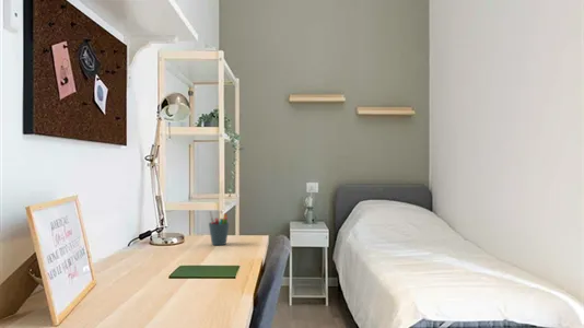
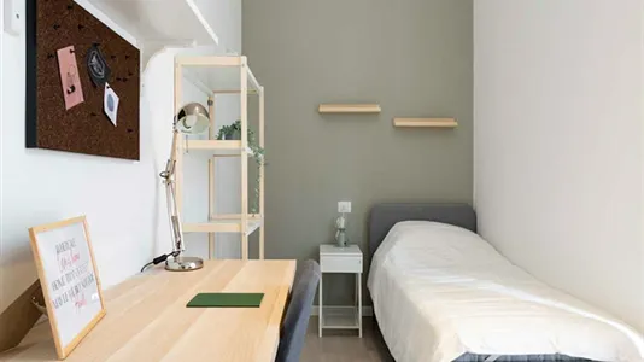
- pen holder [208,210,231,246]
